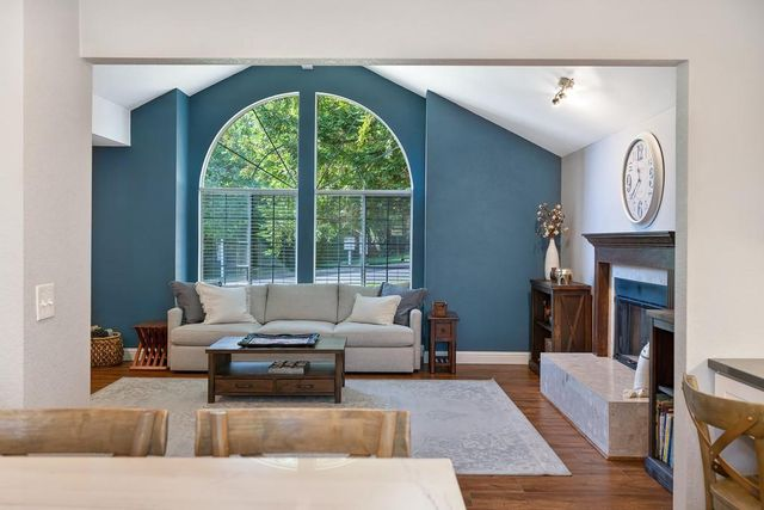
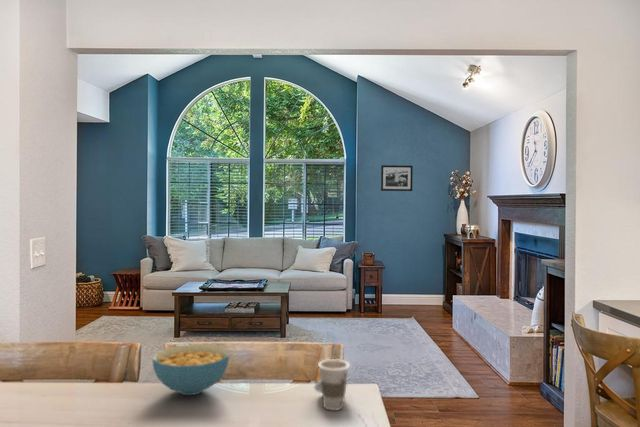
+ picture frame [380,164,414,192]
+ cup [313,358,351,412]
+ cereal bowl [151,343,230,396]
